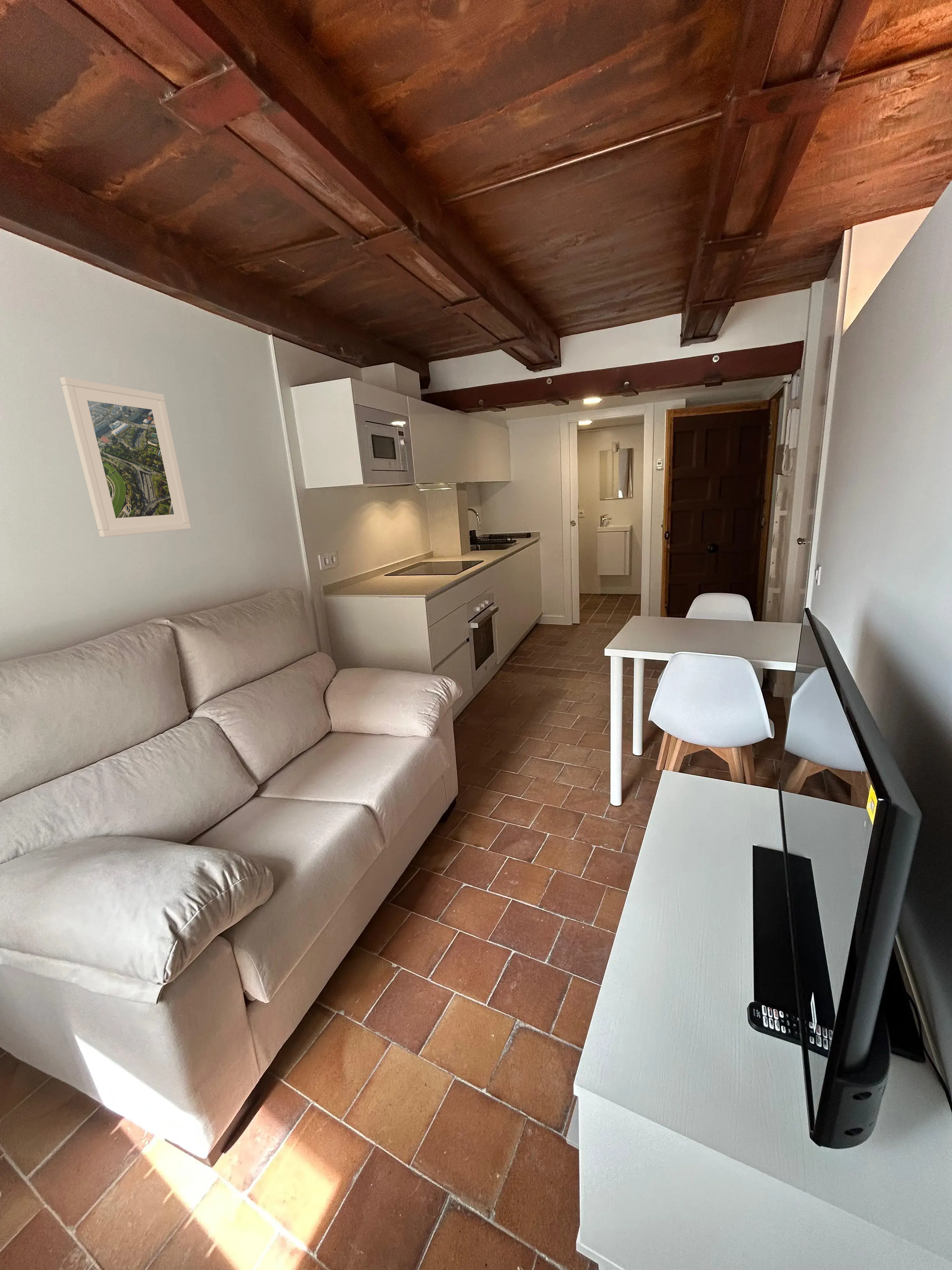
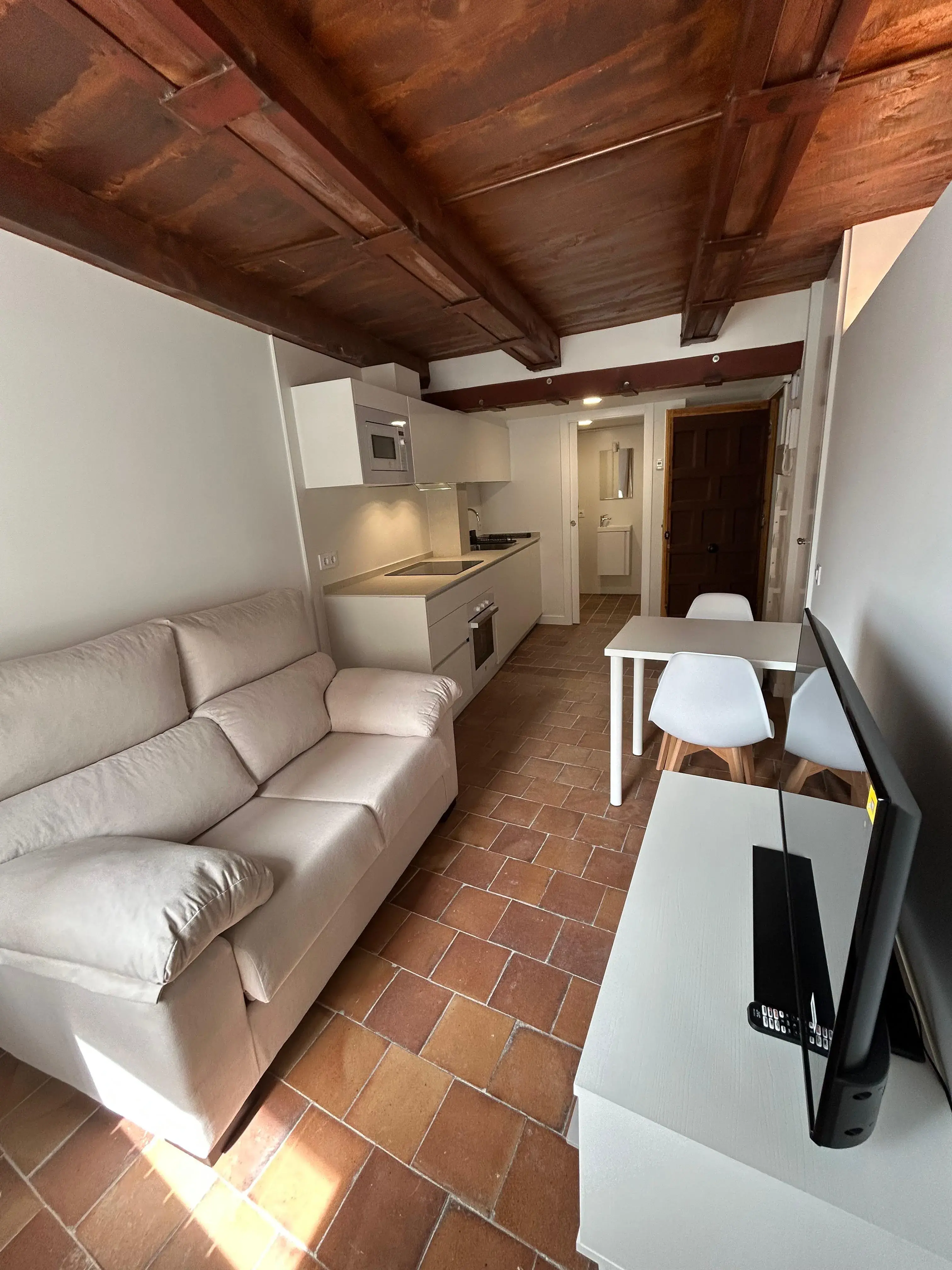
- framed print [59,377,191,538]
